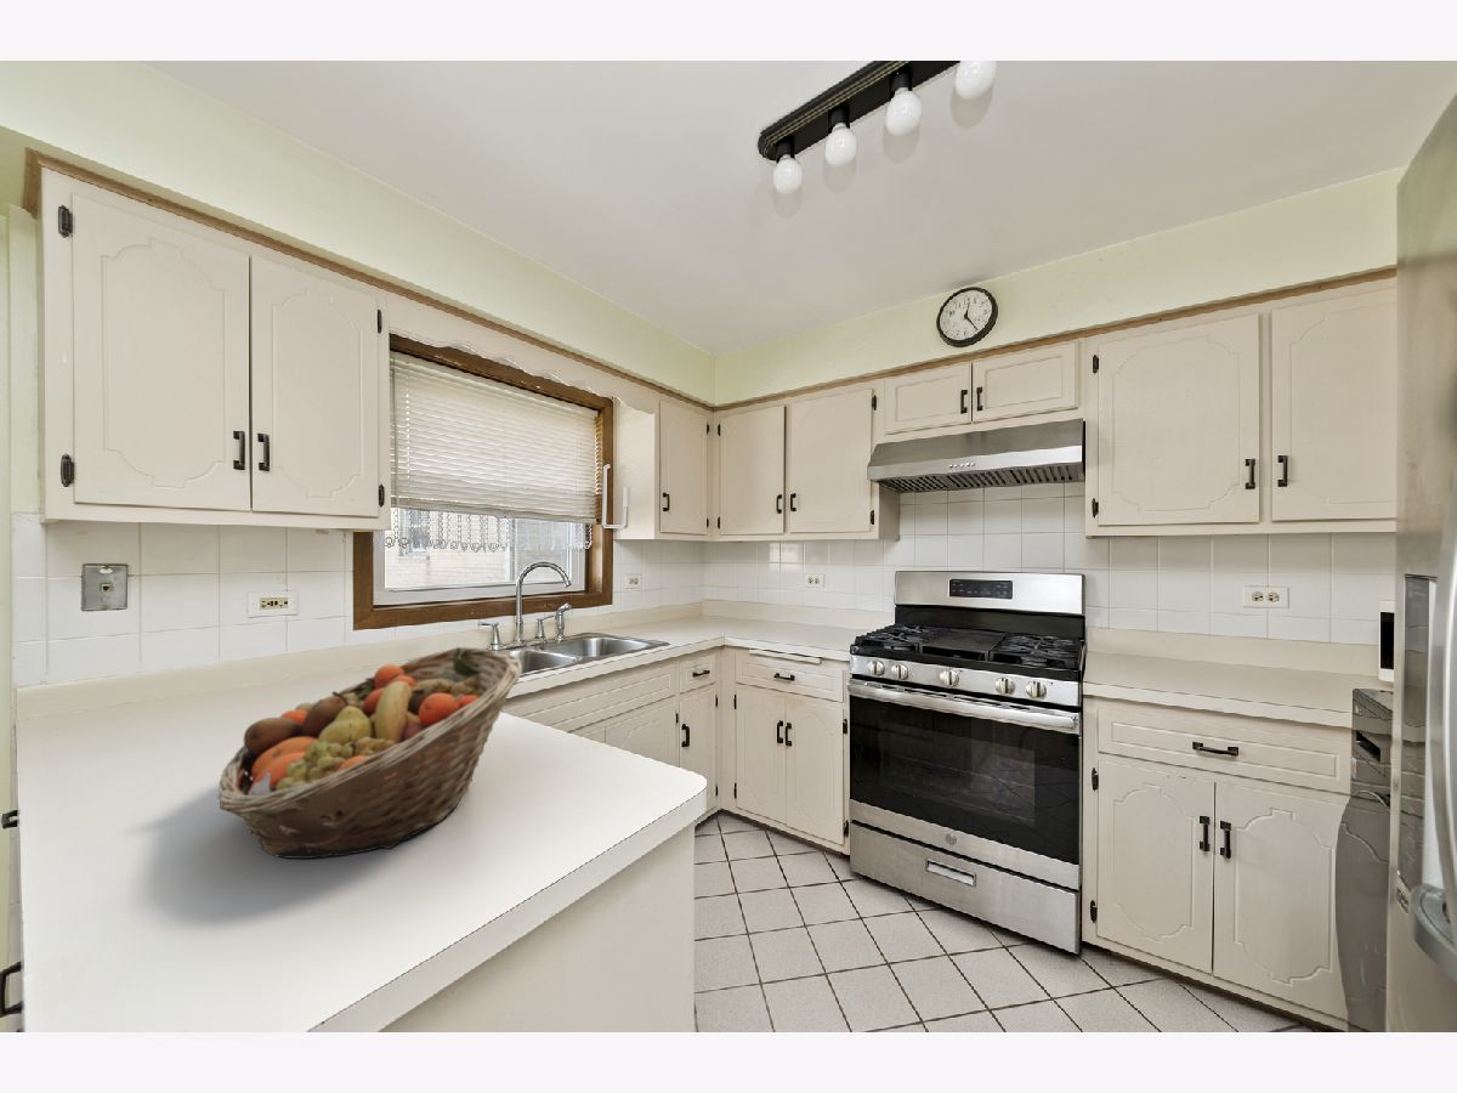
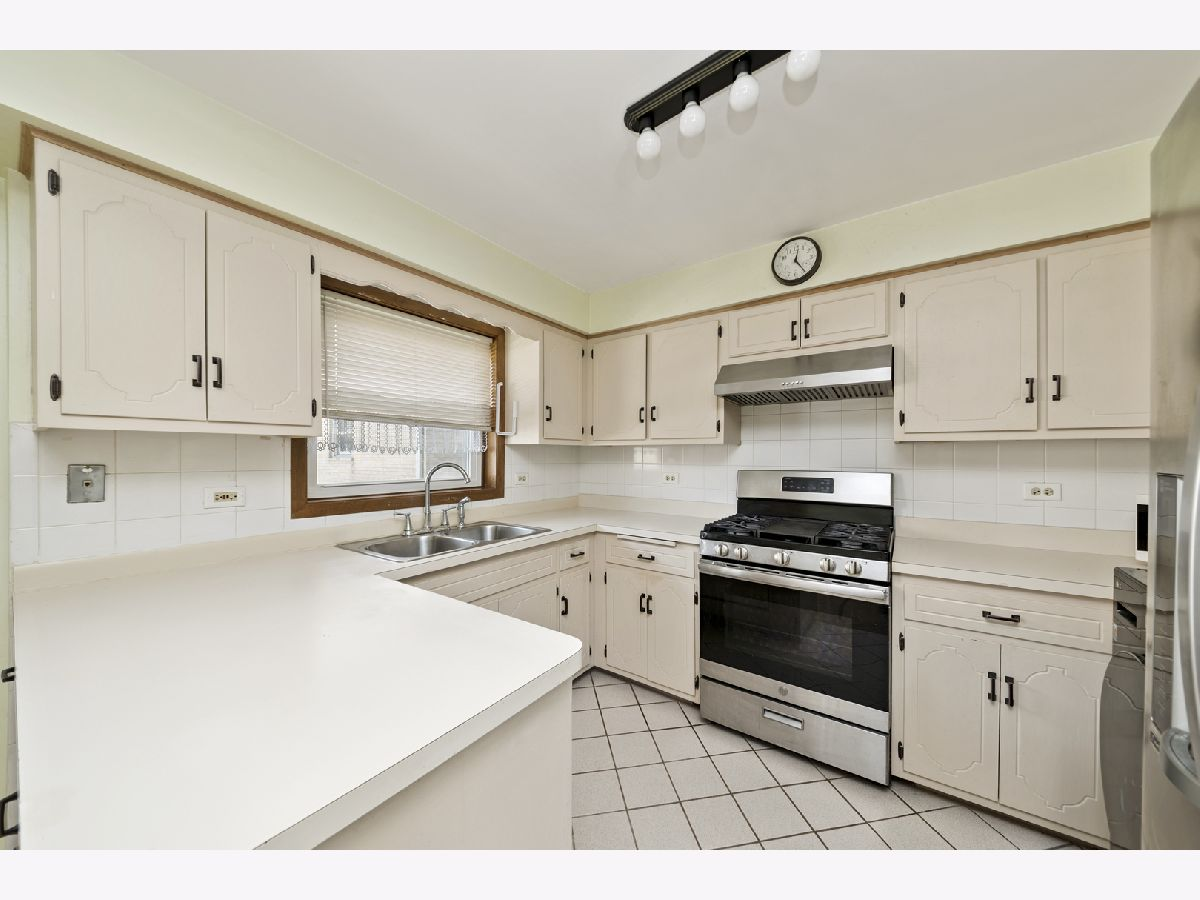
- fruit basket [216,646,523,860]
